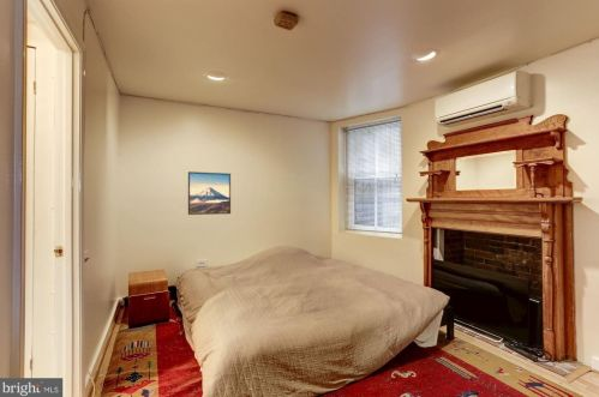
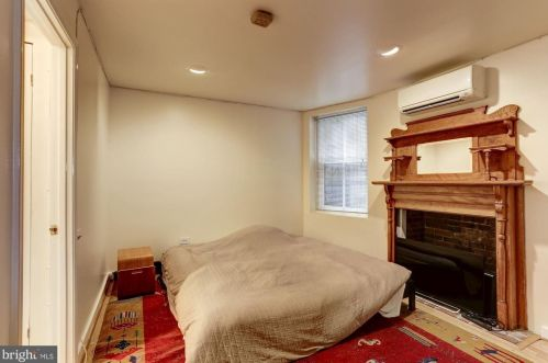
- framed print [187,170,232,216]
